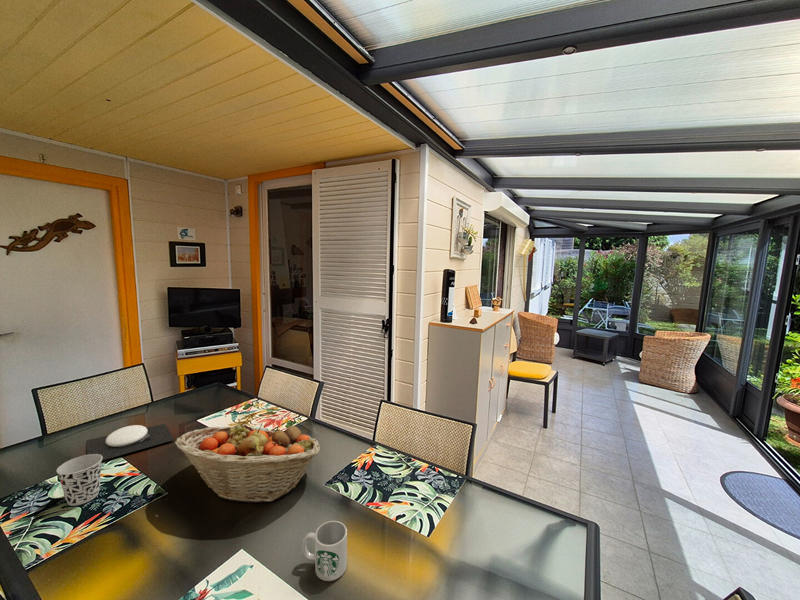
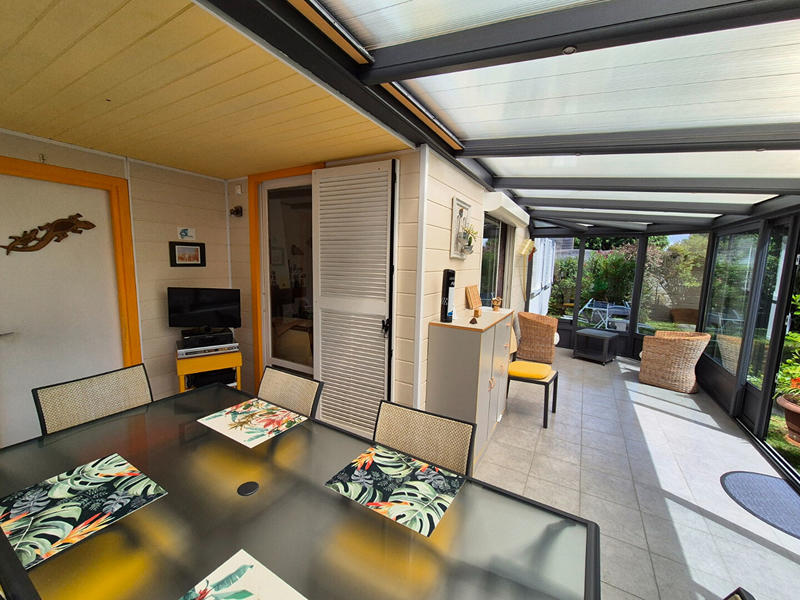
- plate [86,423,175,461]
- mug [302,520,348,582]
- cup [56,454,103,507]
- fruit basket [174,422,321,504]
